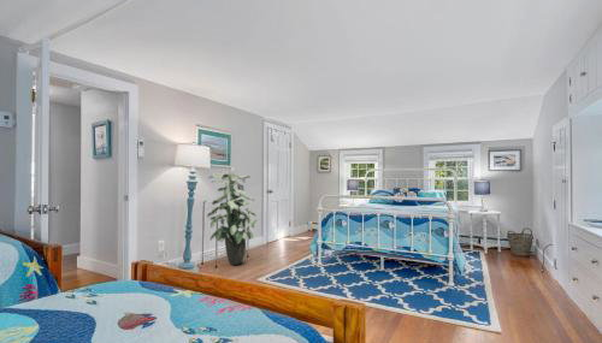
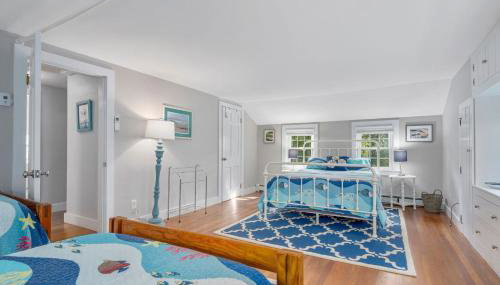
- indoor plant [206,166,258,266]
